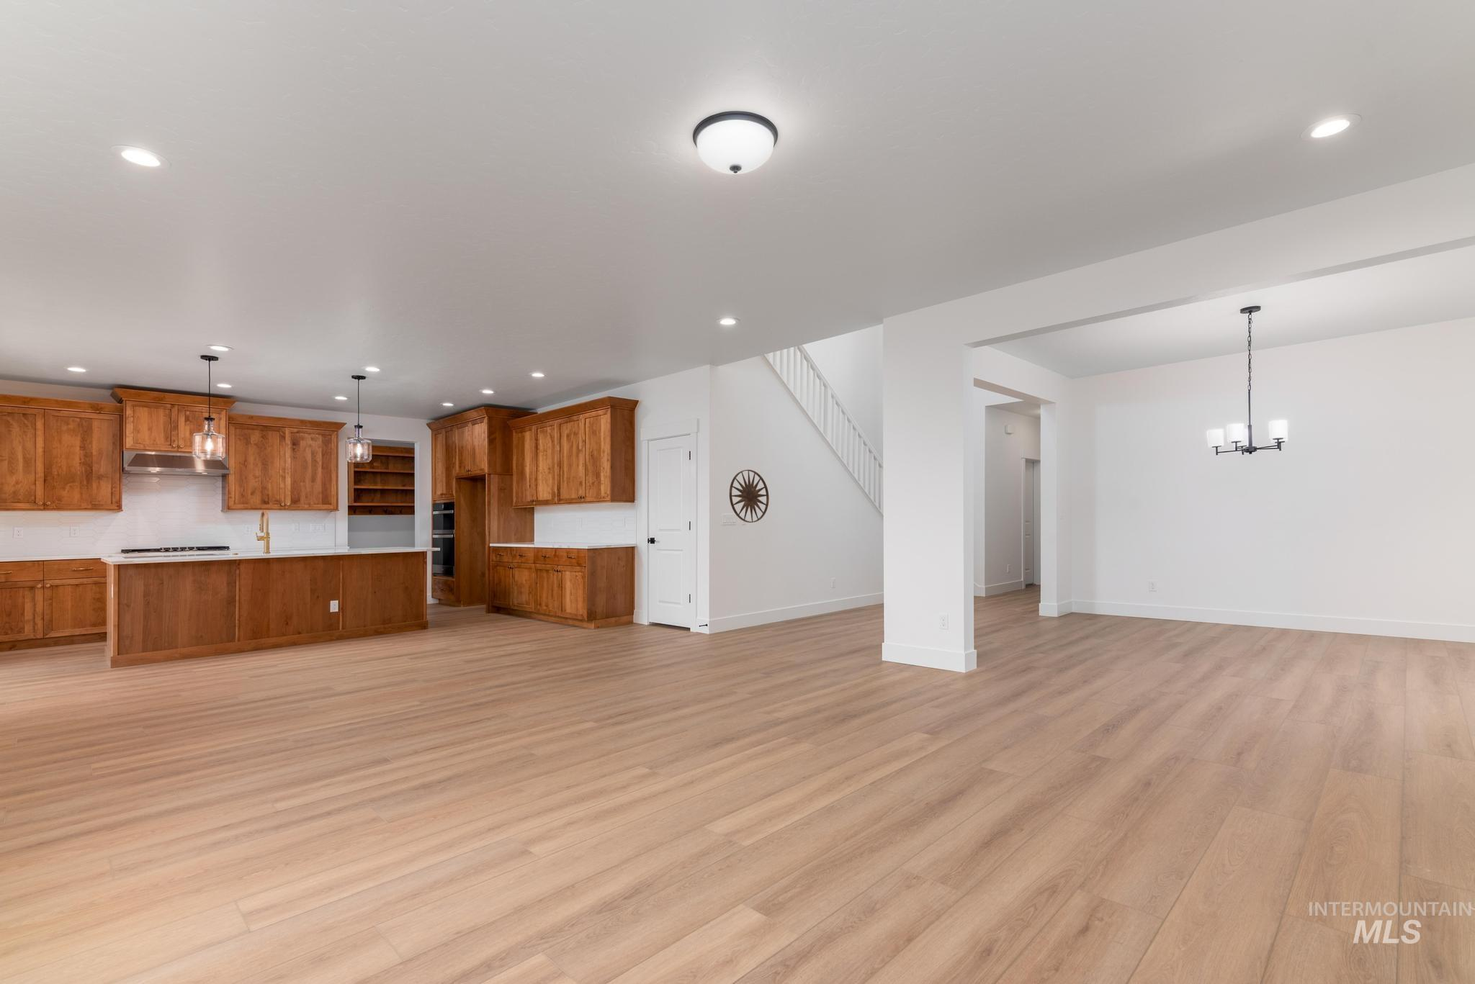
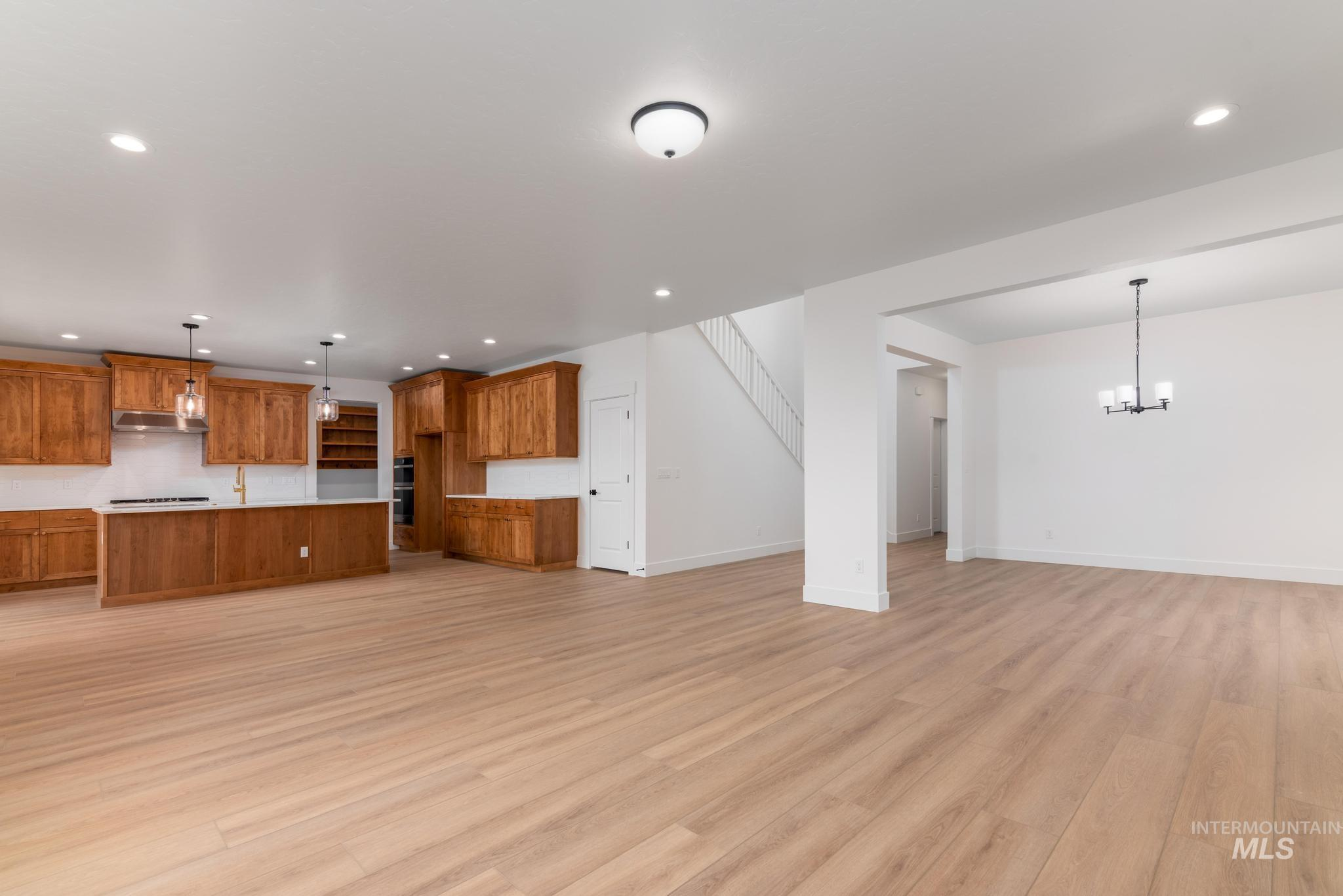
- wall art [729,469,770,524]
